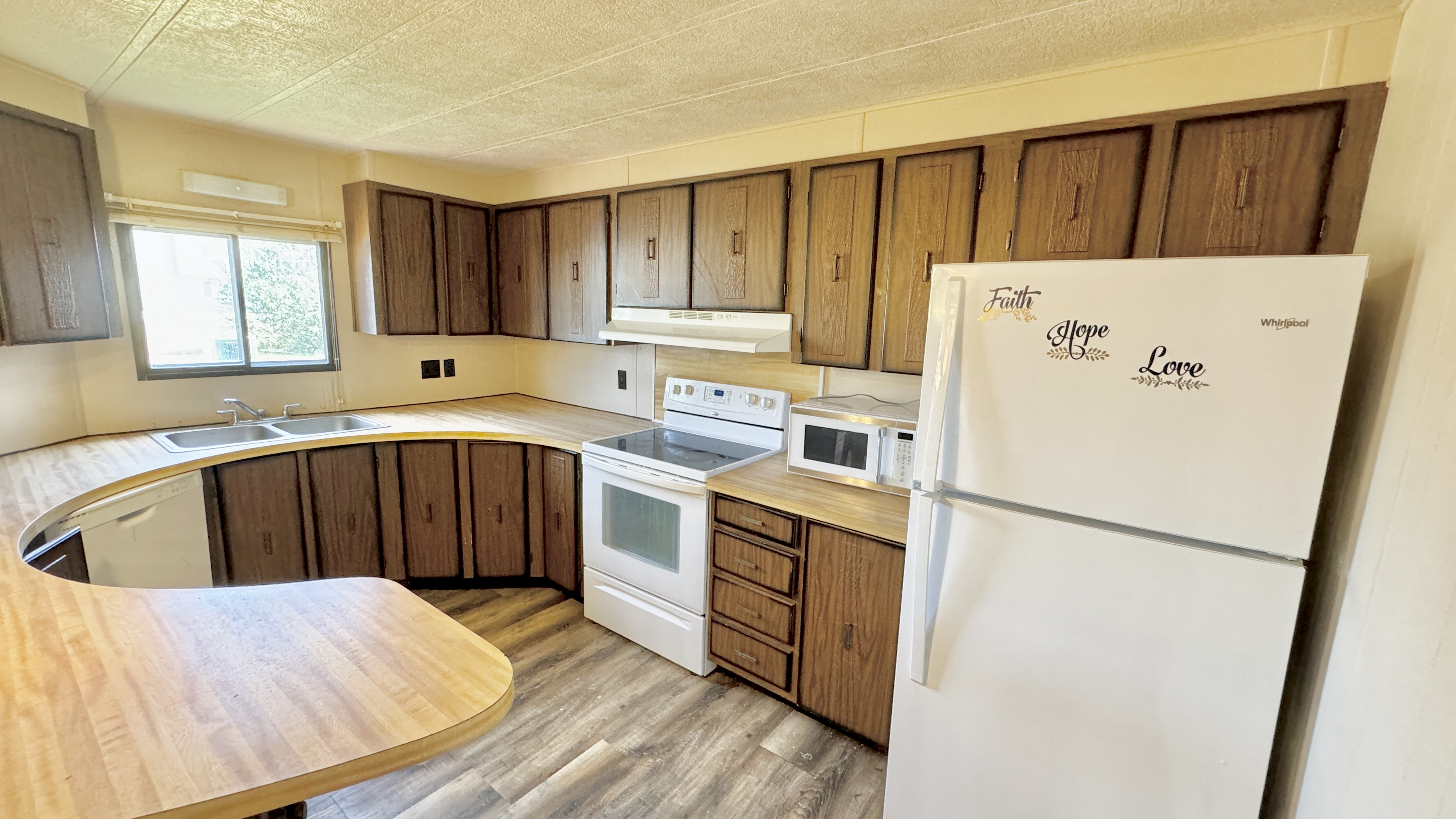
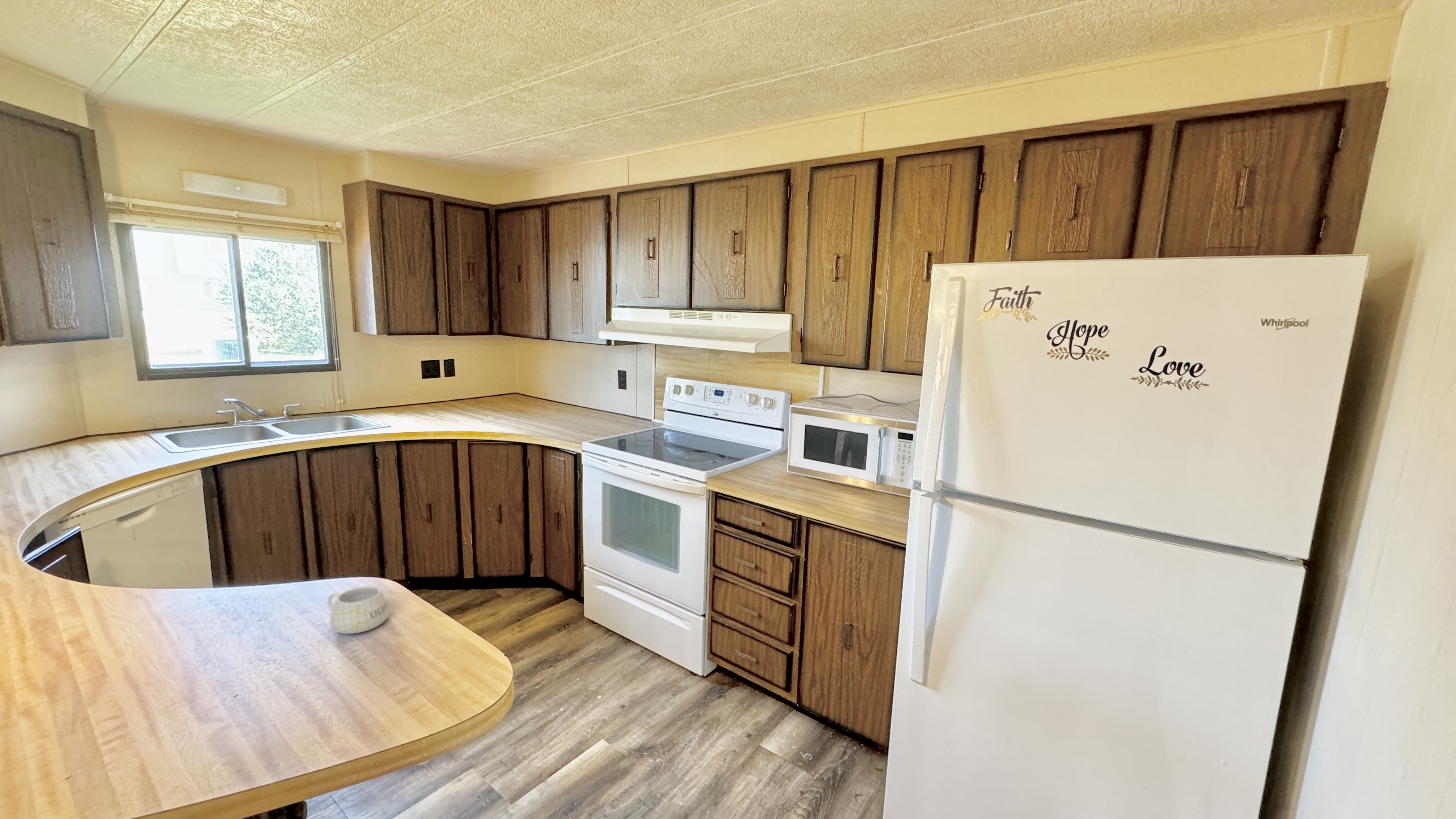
+ mug [327,586,390,634]
